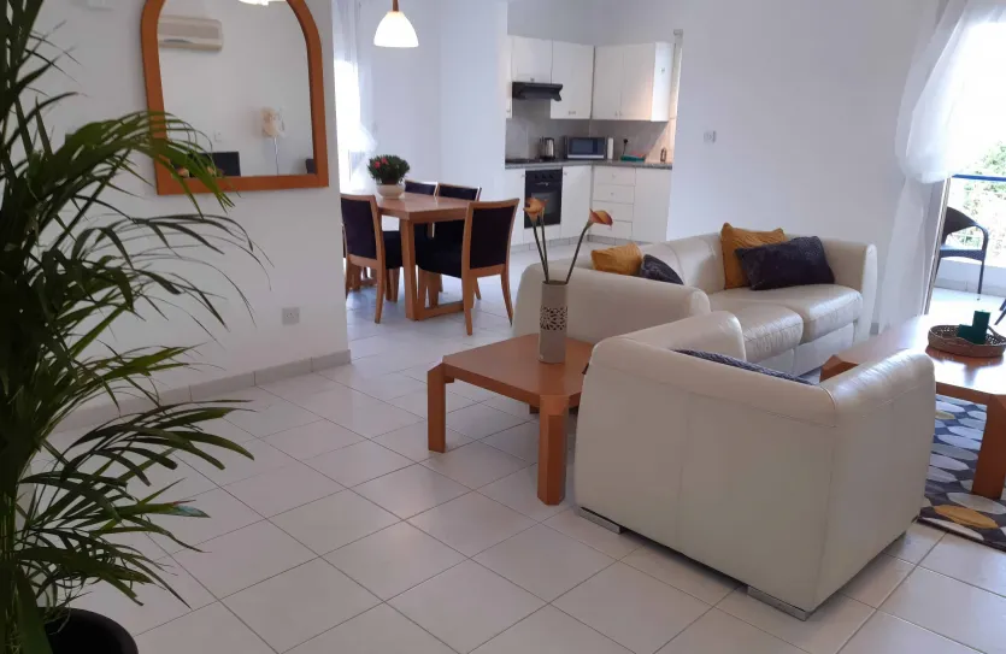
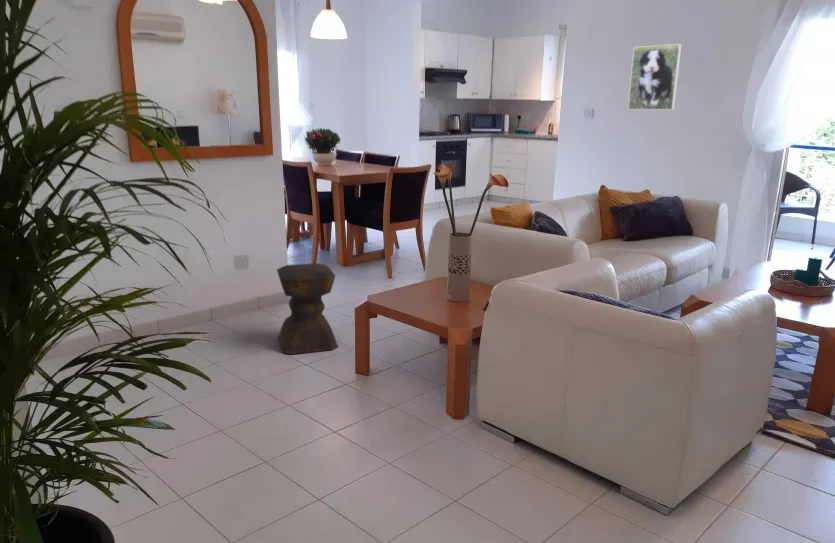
+ stool [276,262,339,355]
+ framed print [627,43,682,111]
